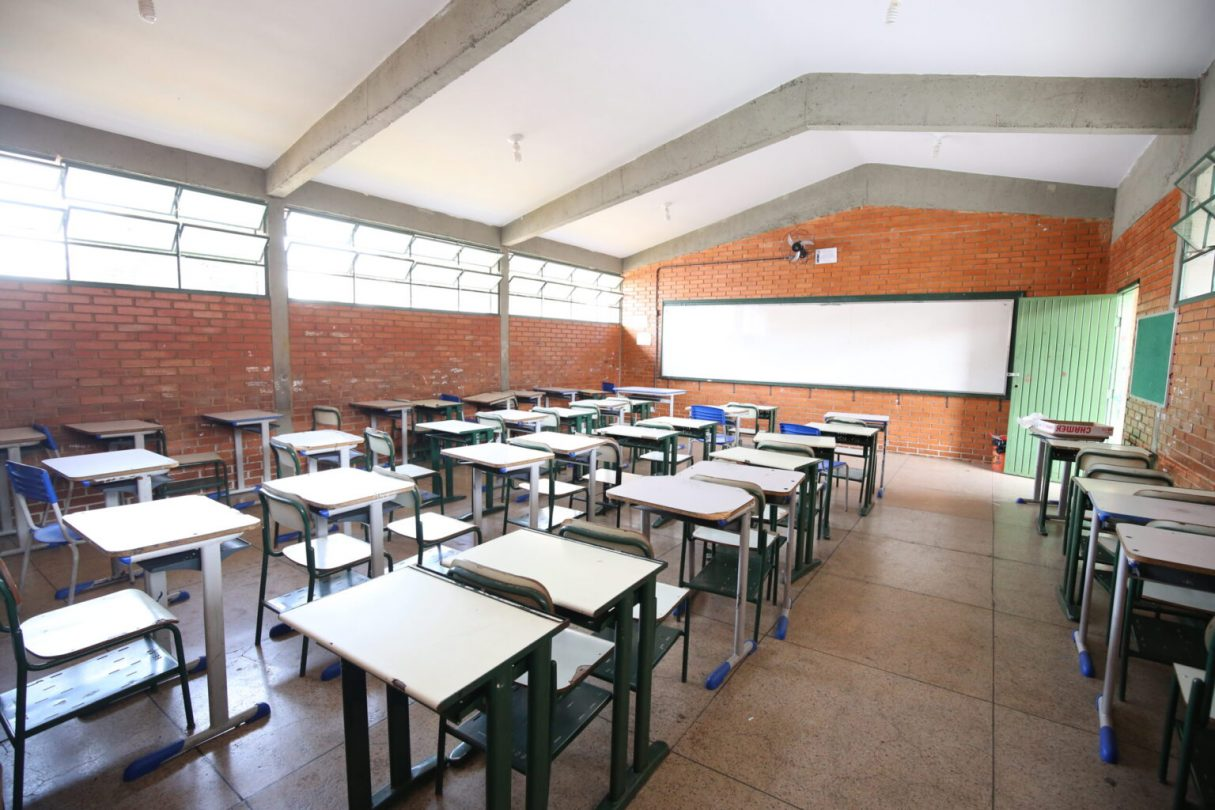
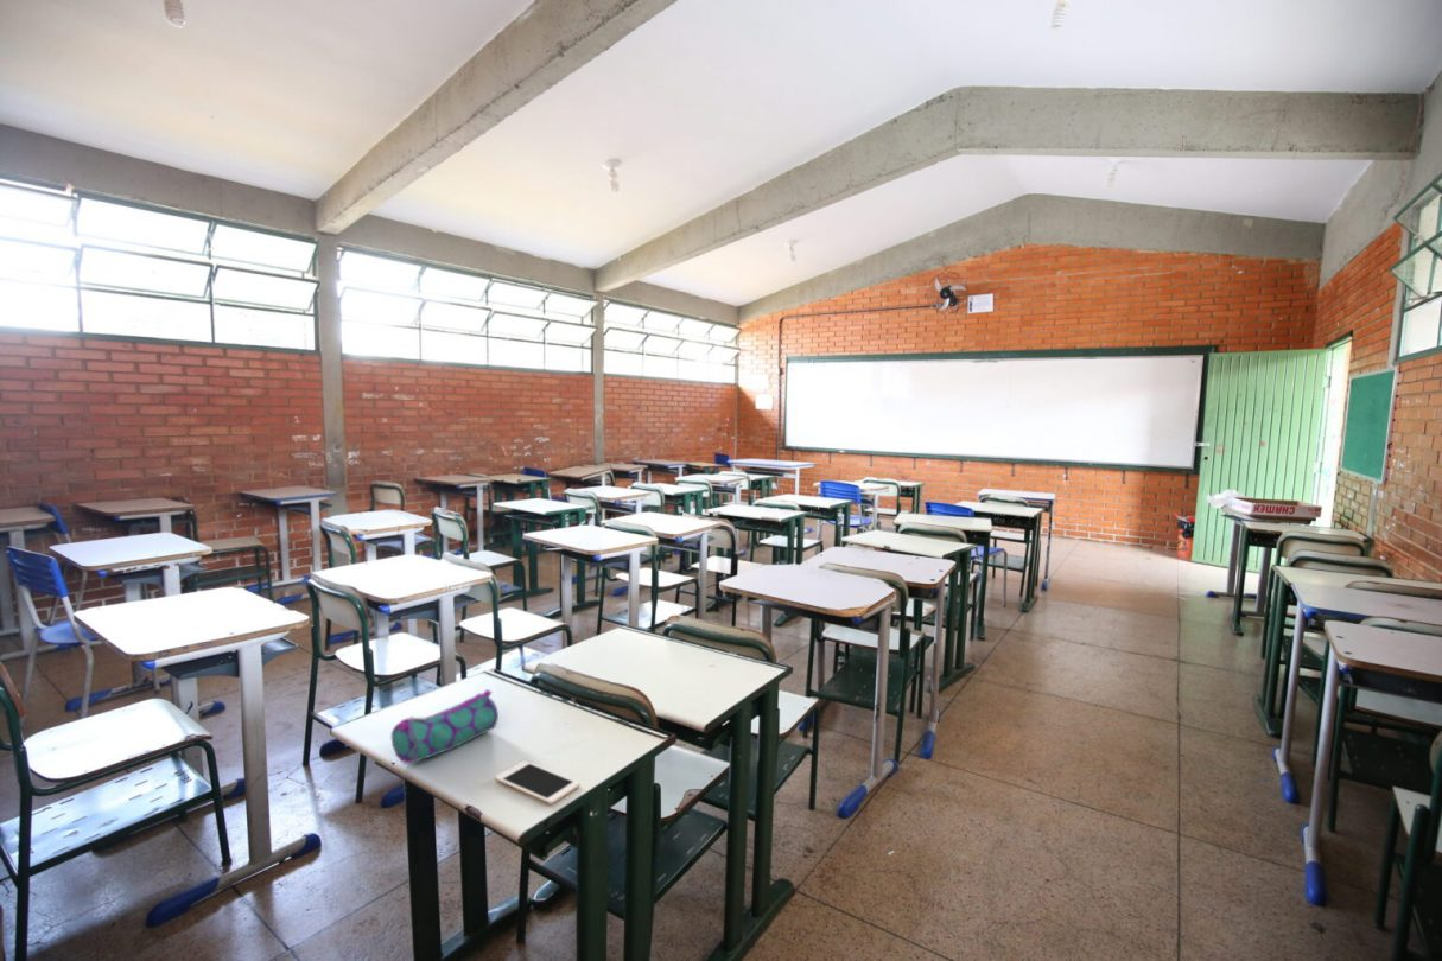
+ pencil case [390,688,500,765]
+ cell phone [494,759,580,806]
